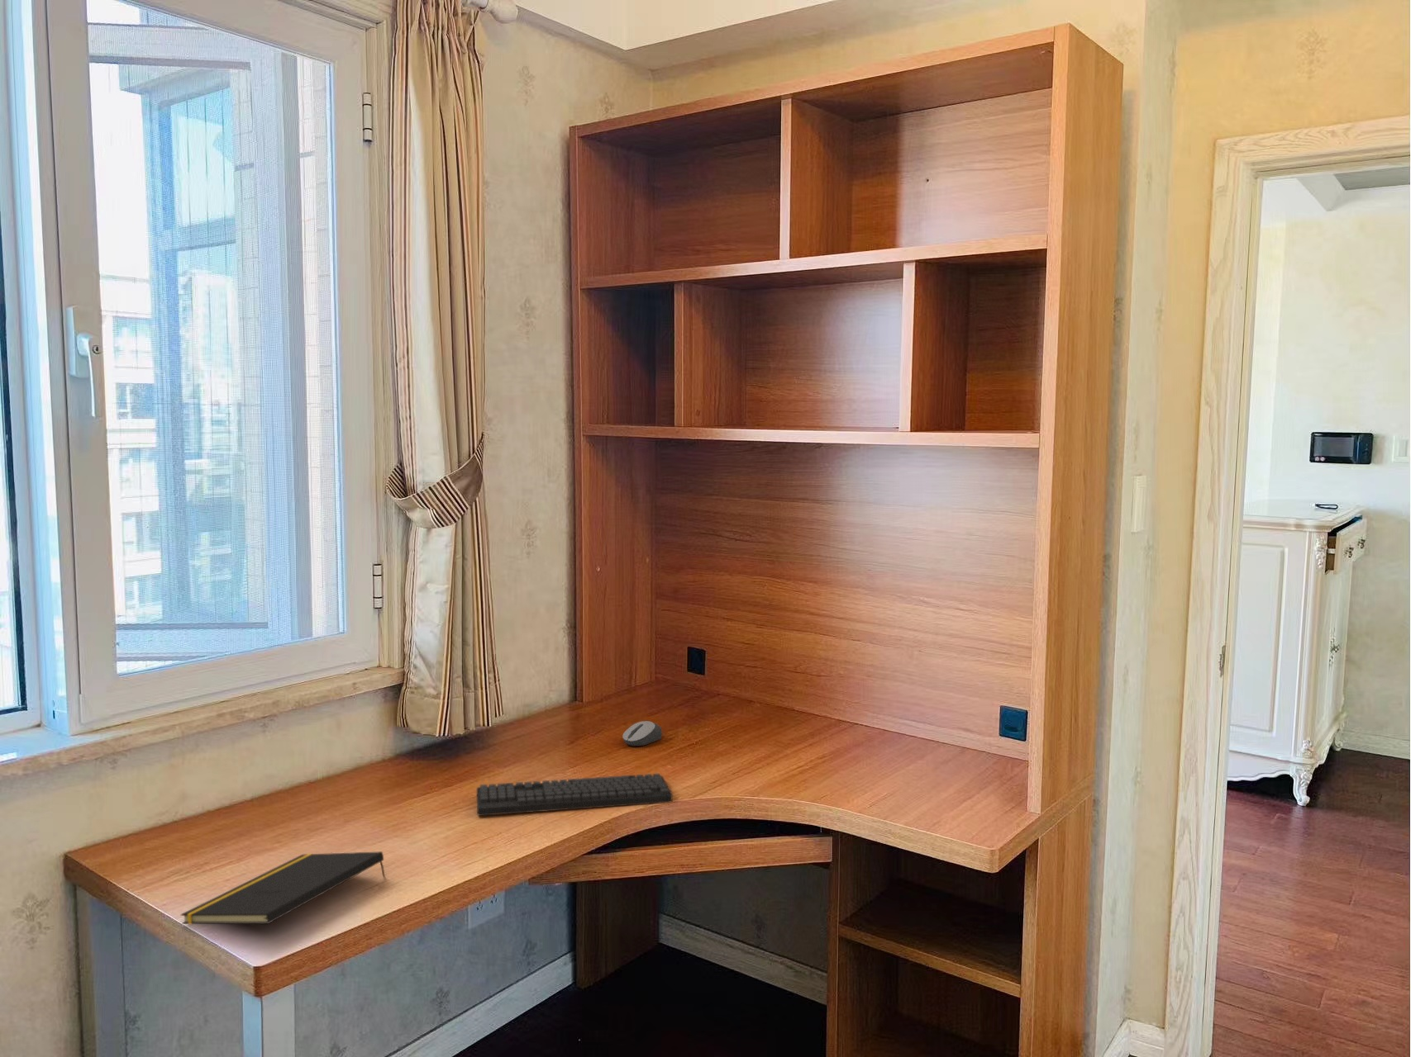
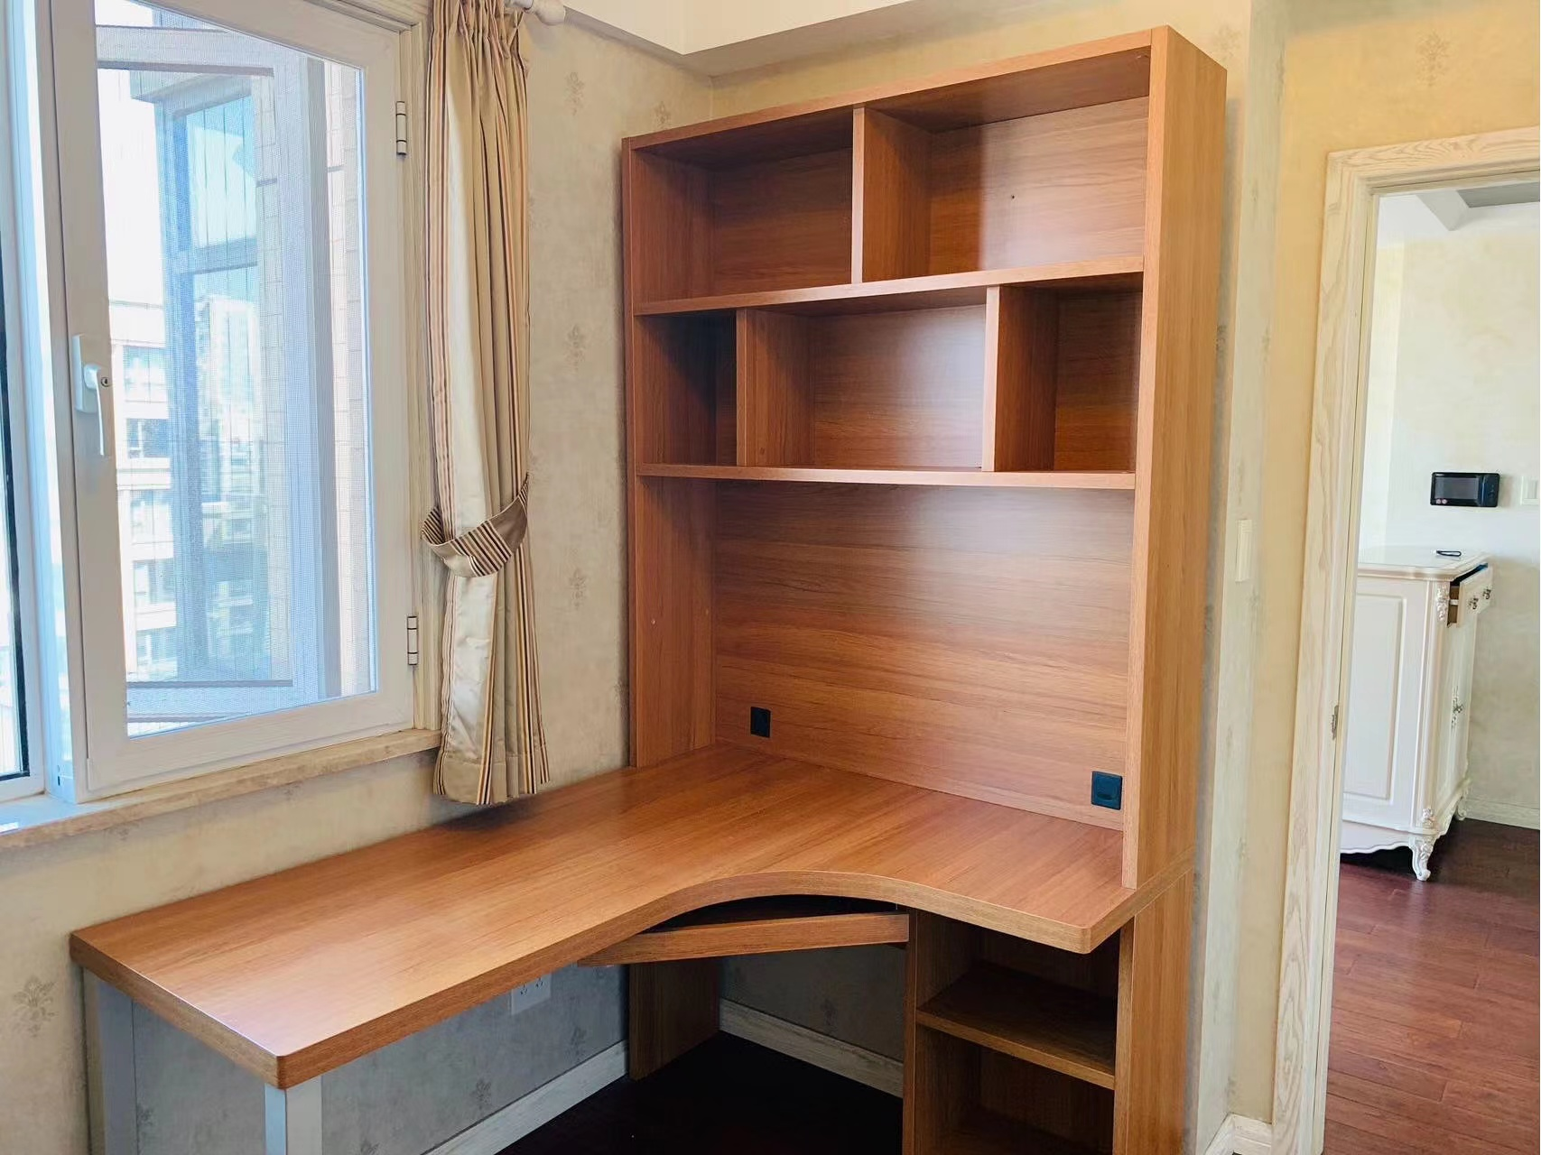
- notepad [180,850,387,926]
- computer mouse [621,721,663,746]
- keyboard [477,773,673,817]
